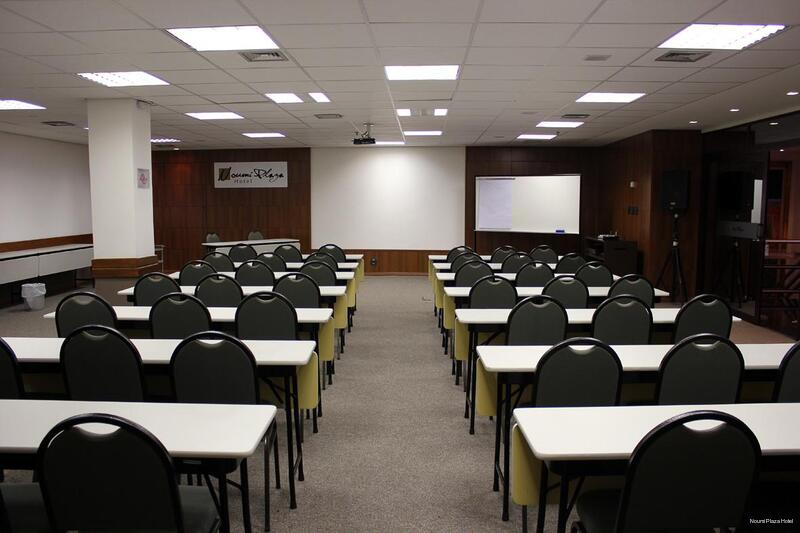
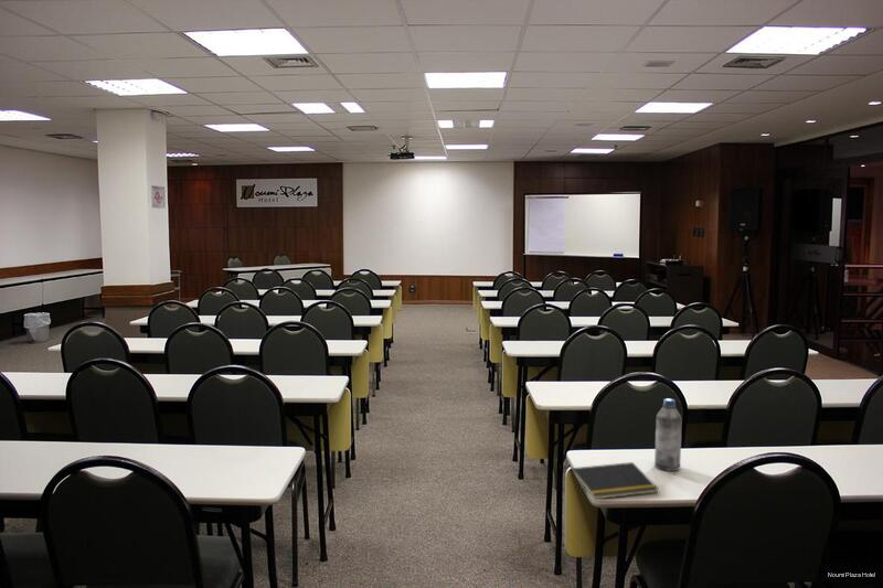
+ notepad [570,461,659,501]
+ water bottle [653,397,683,472]
